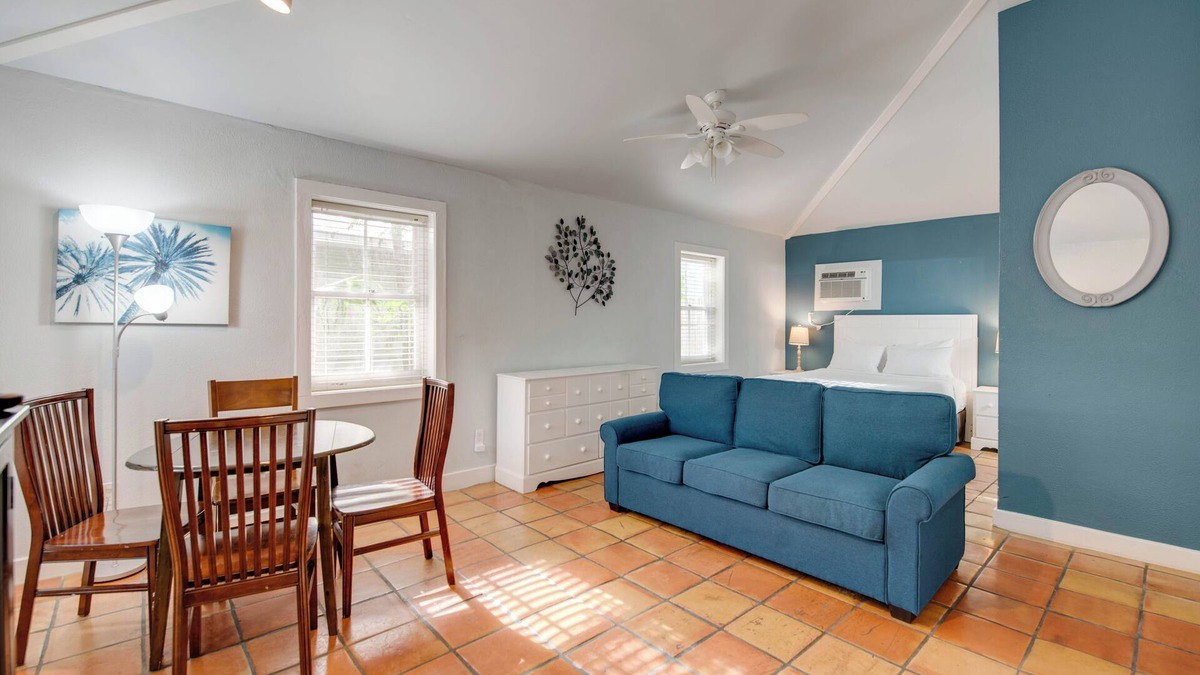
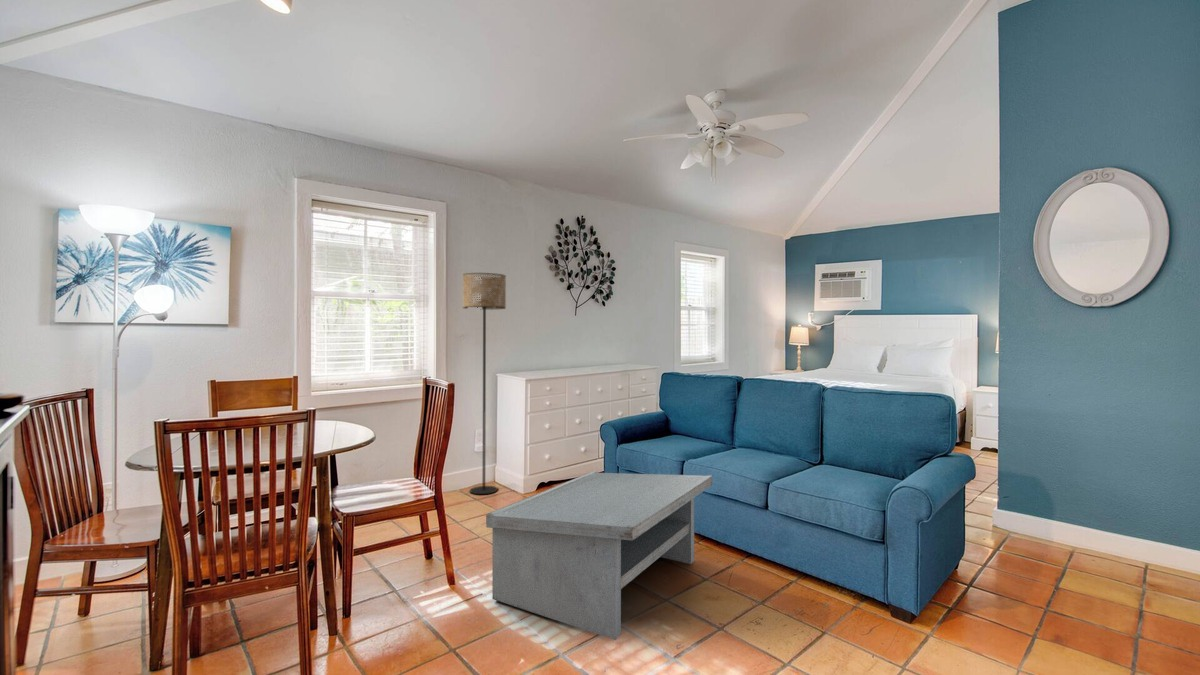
+ coffee table [485,470,713,641]
+ floor lamp [462,272,507,495]
